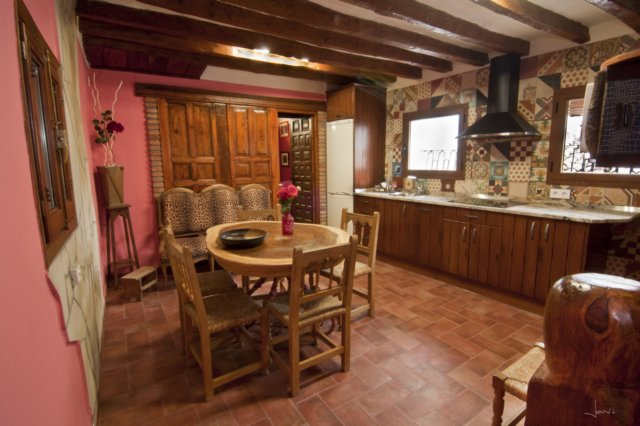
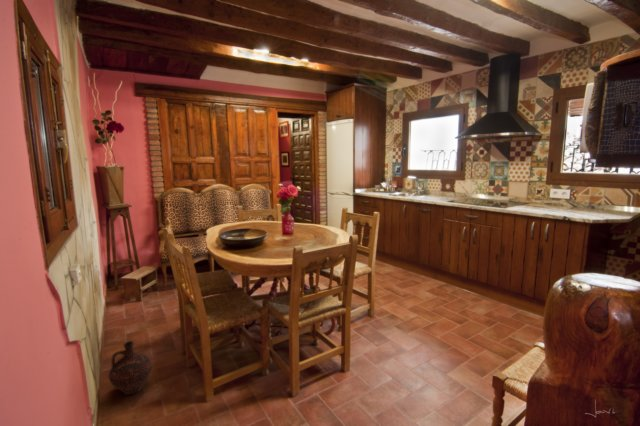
+ ceramic jug [108,340,153,396]
